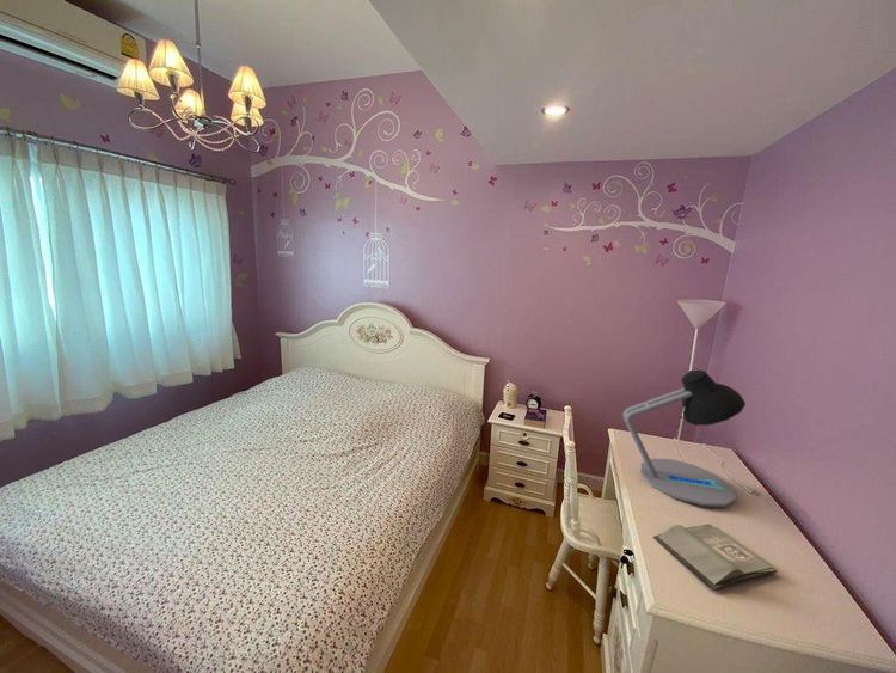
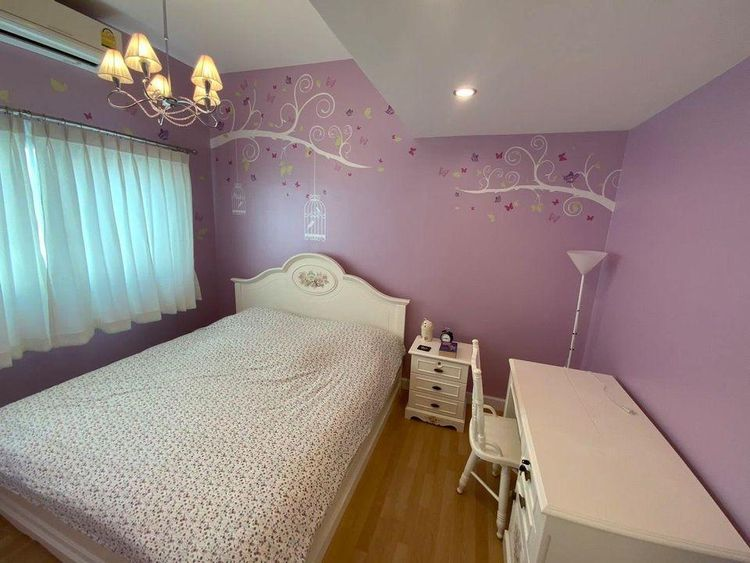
- hardback book [652,524,779,592]
- desk lamp [622,369,747,508]
